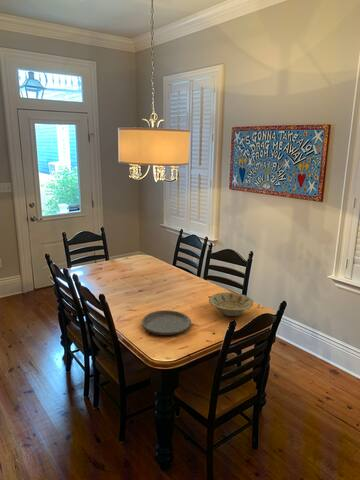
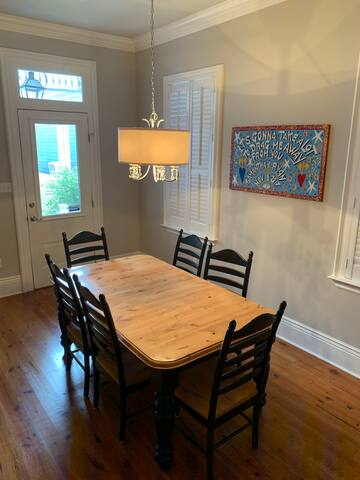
- bowl [208,292,255,317]
- plate [141,309,192,336]
